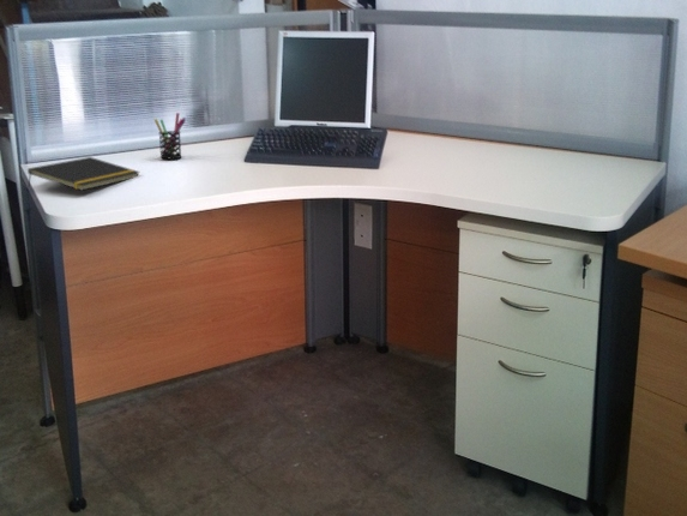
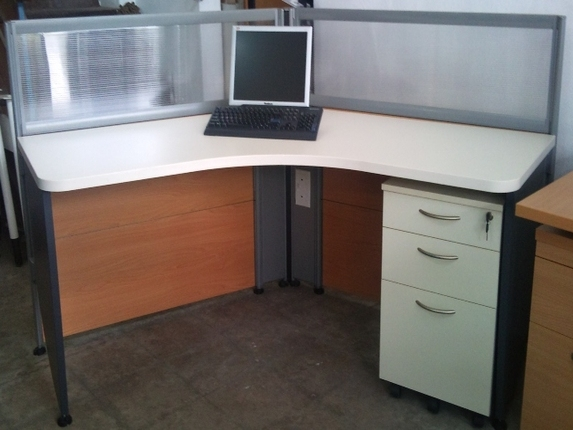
- notepad [26,156,141,192]
- pen holder [153,112,186,160]
